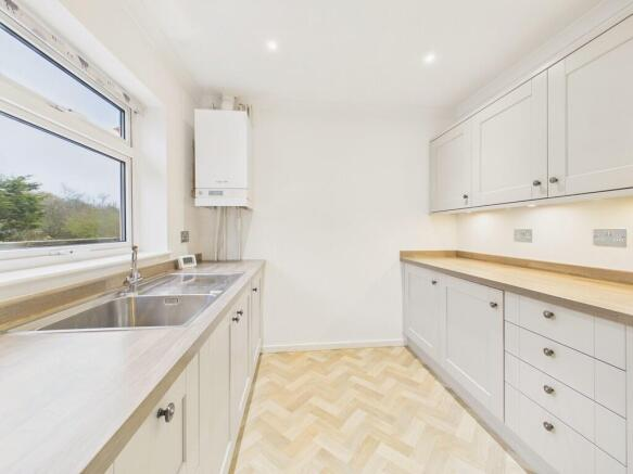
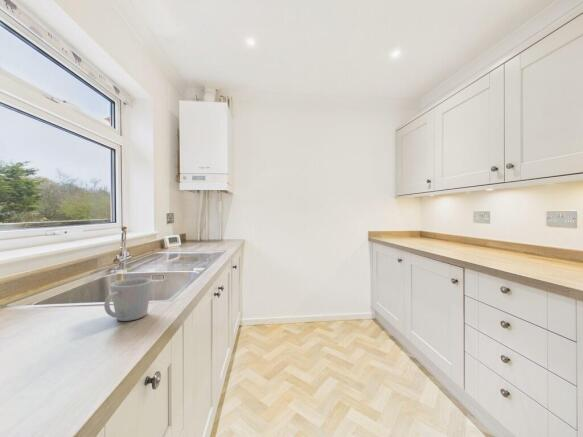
+ mug [103,277,153,322]
